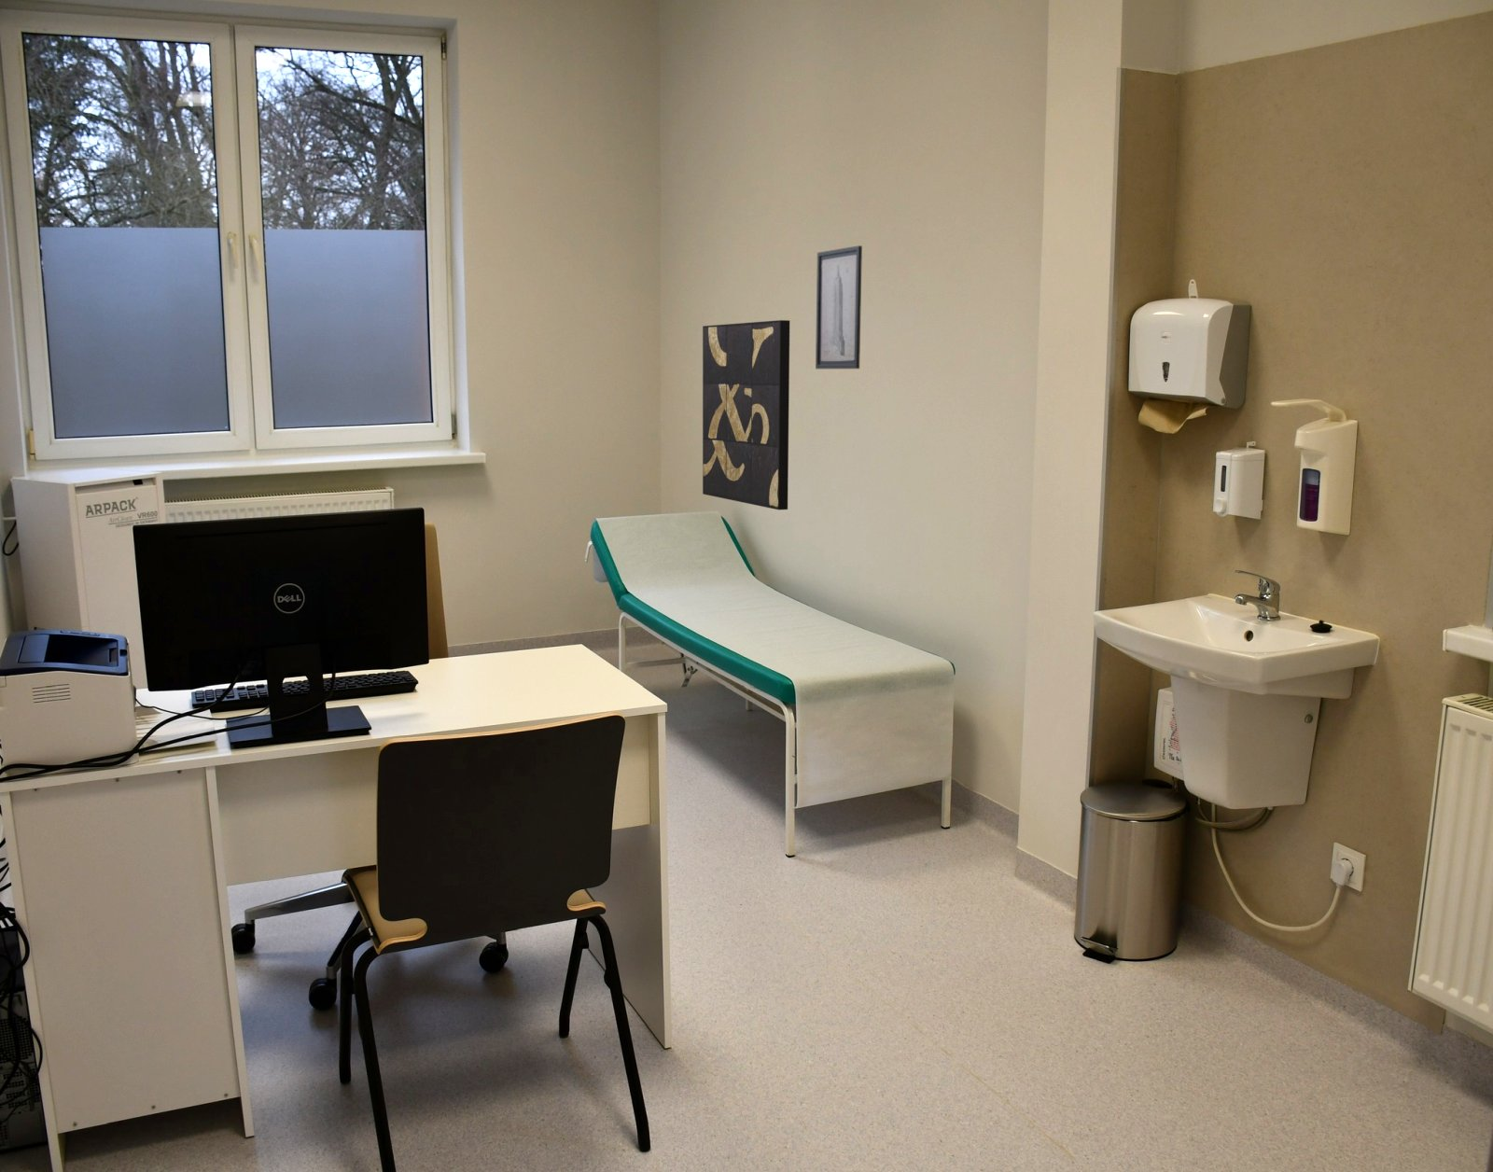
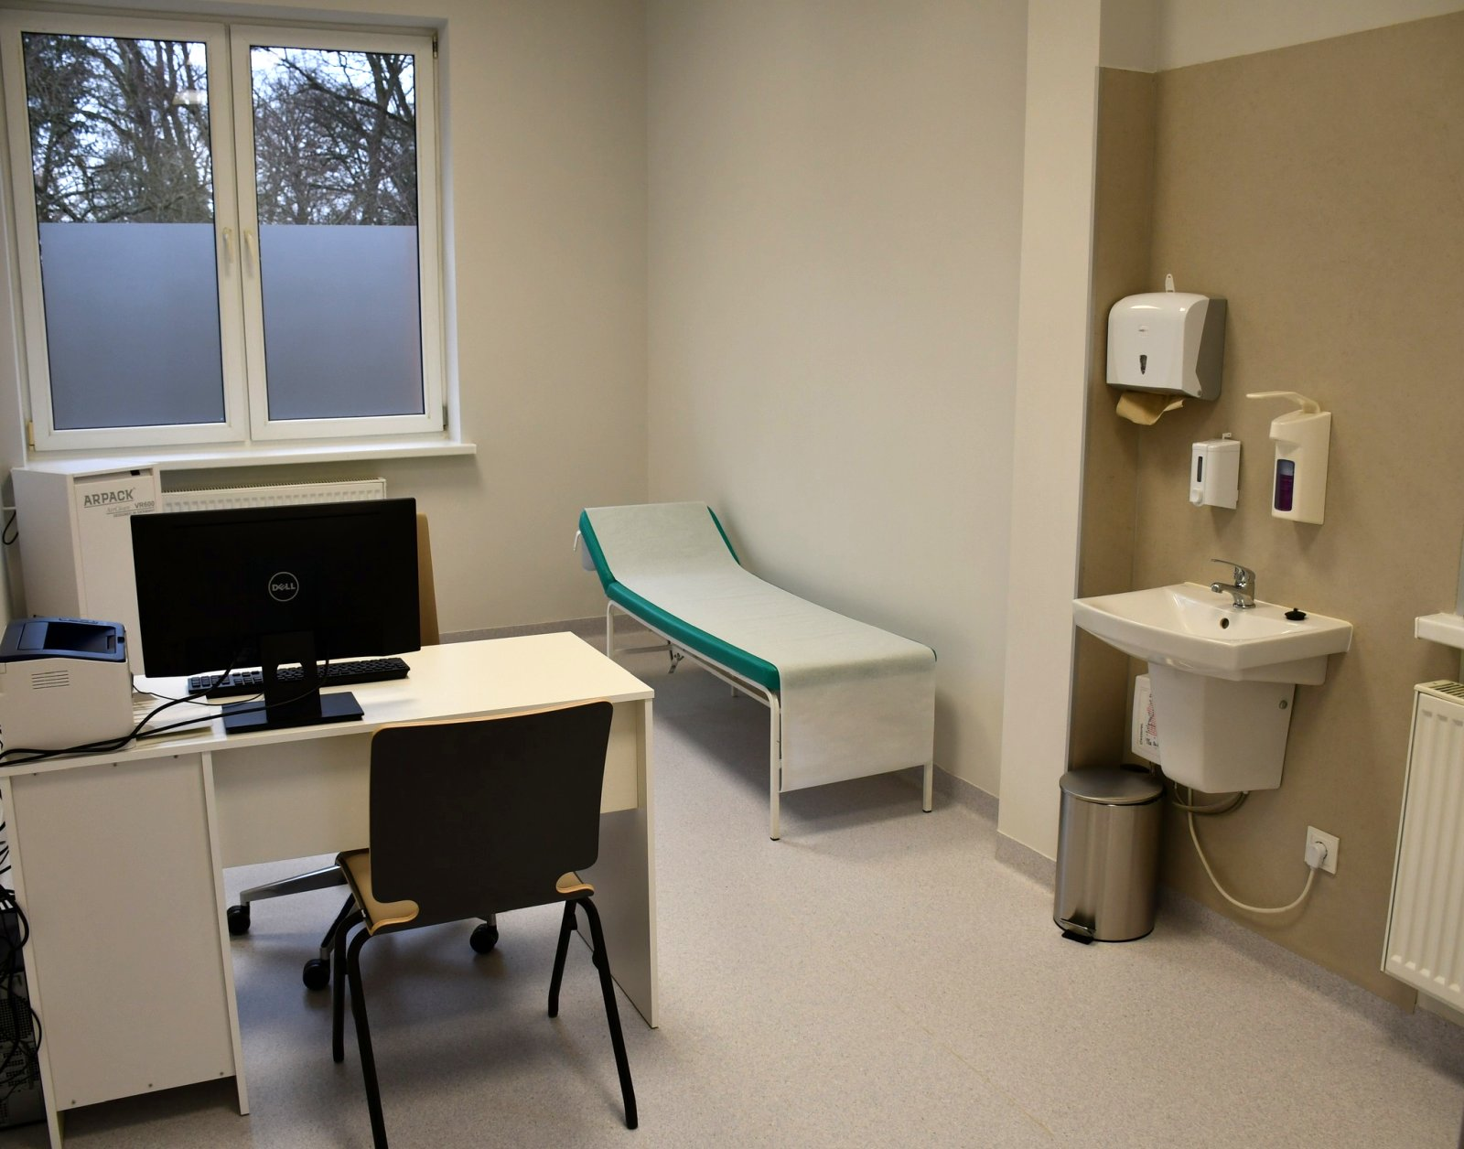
- wall art [814,245,863,370]
- wall art [702,319,790,510]
